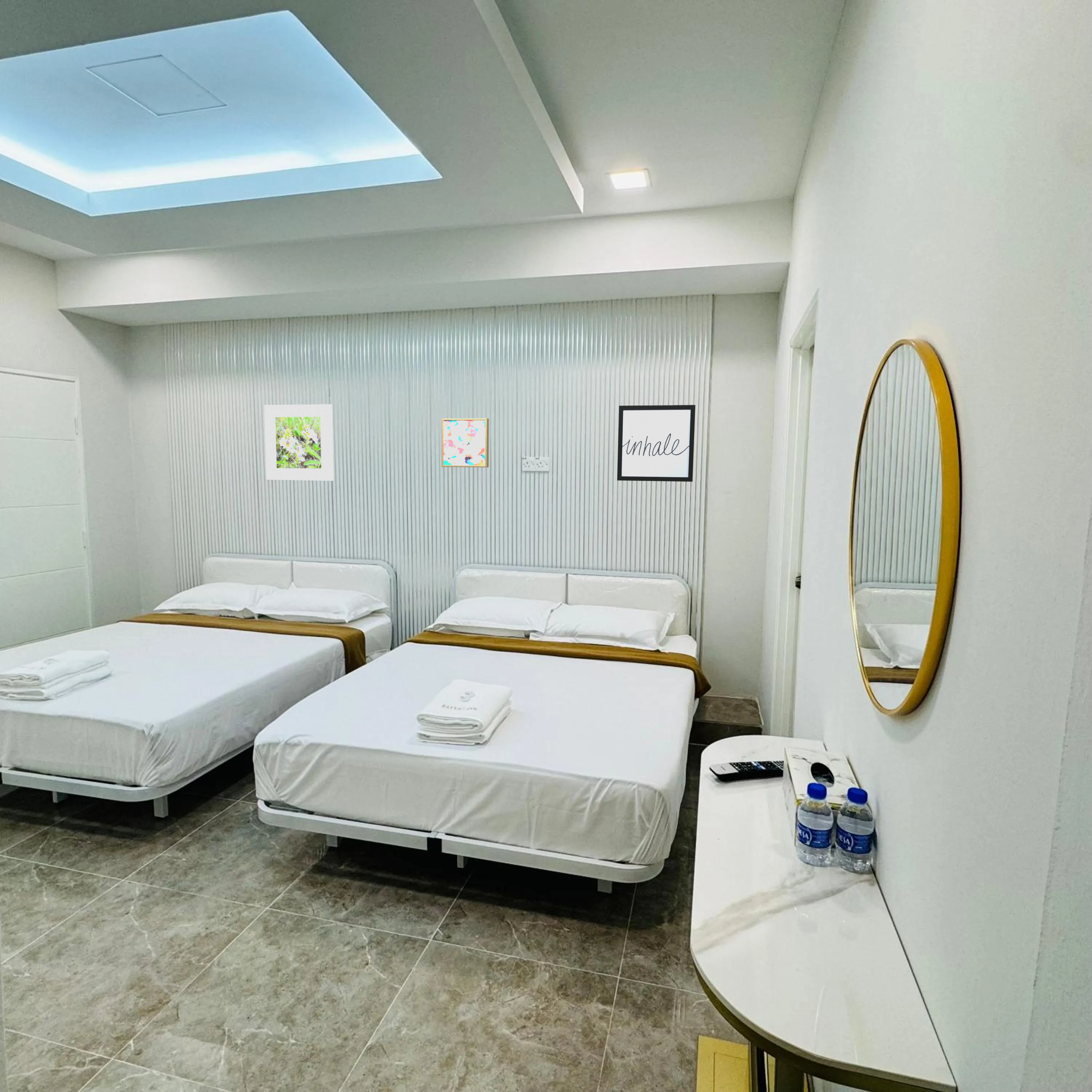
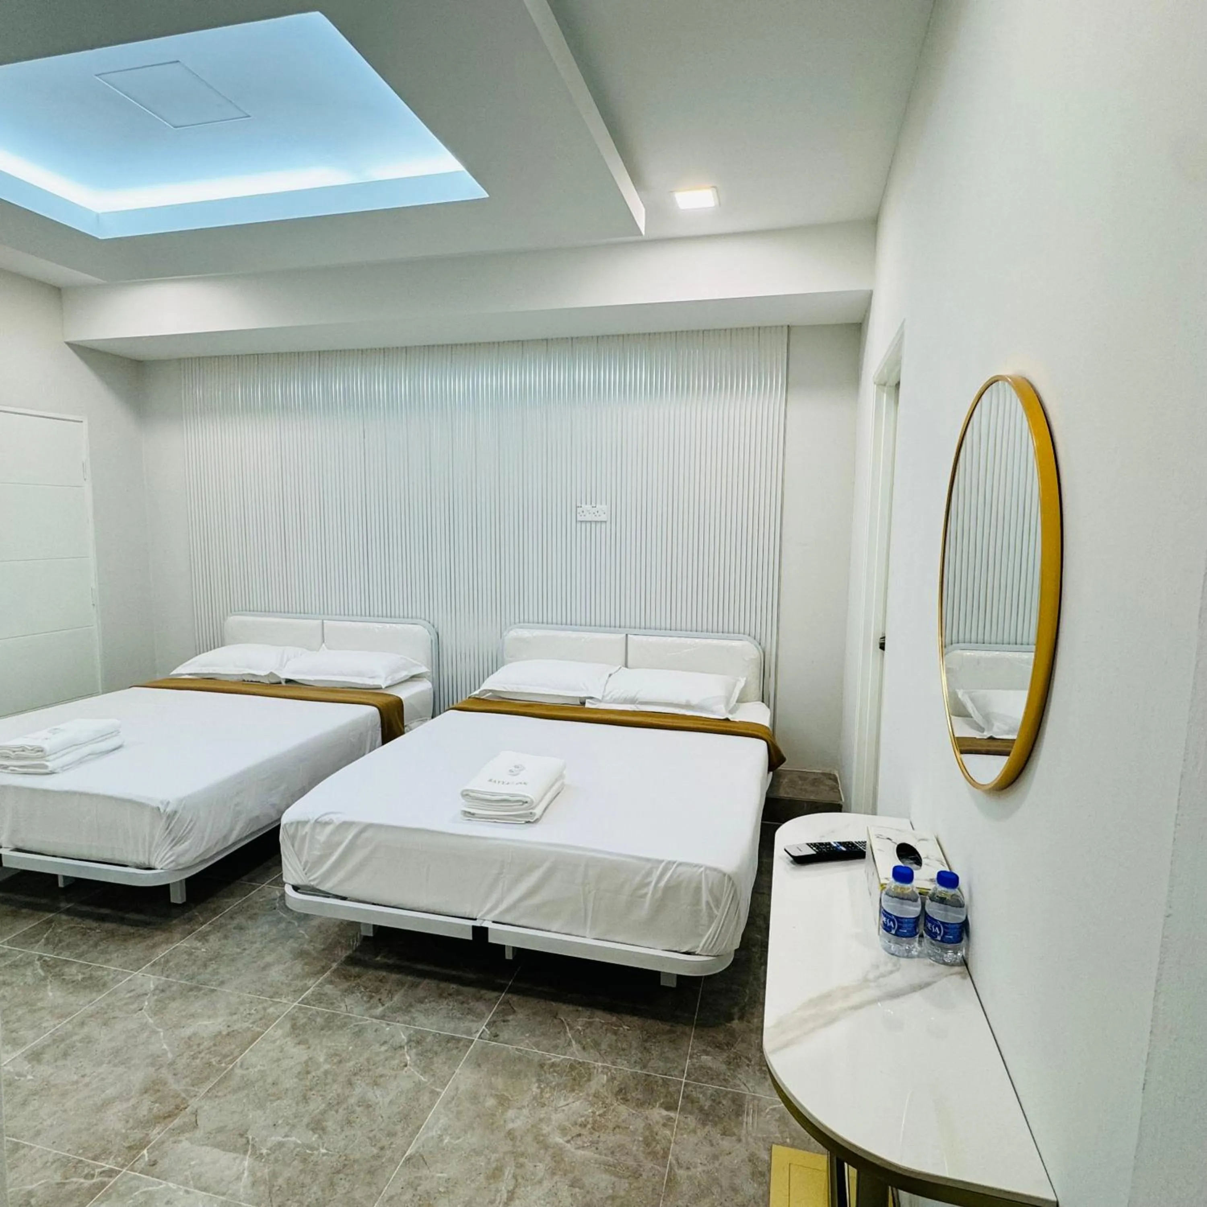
- wall art [617,404,696,482]
- wall art [441,418,489,468]
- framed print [264,404,334,481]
